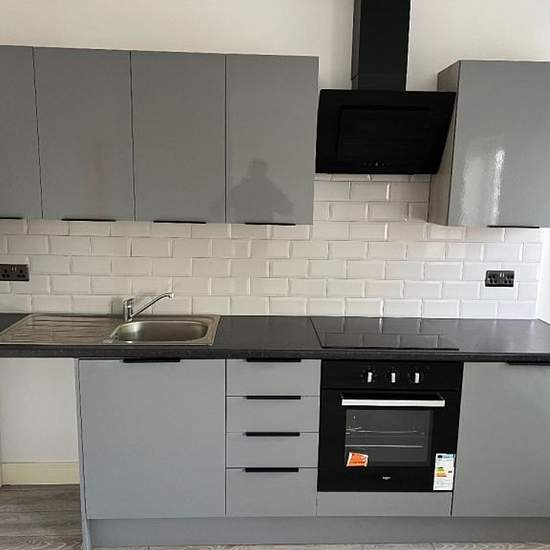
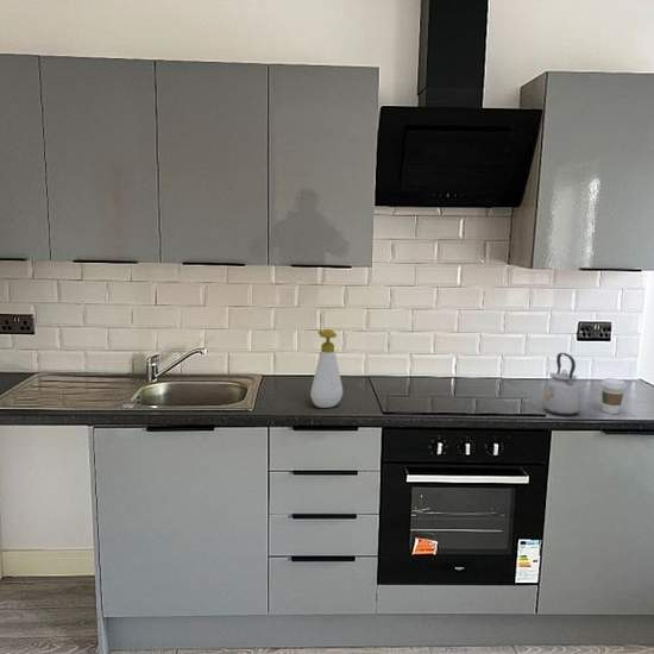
+ coffee cup [599,377,628,415]
+ kettle [542,352,581,416]
+ soap bottle [309,328,344,409]
